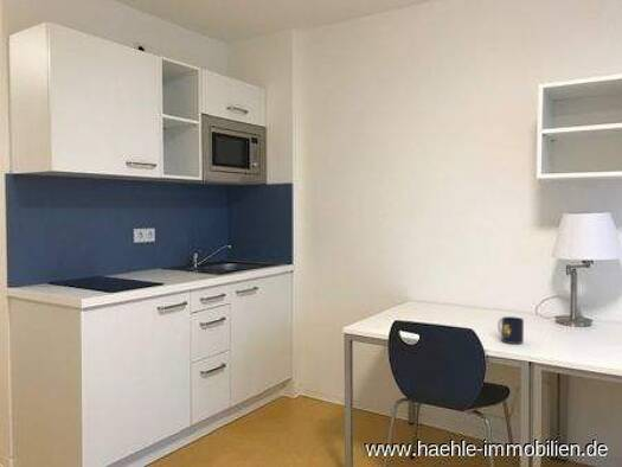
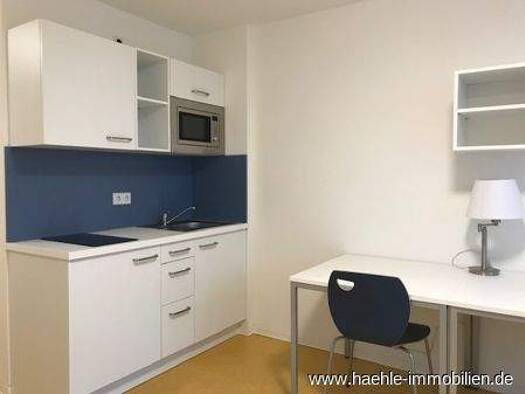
- mug [496,315,525,345]
